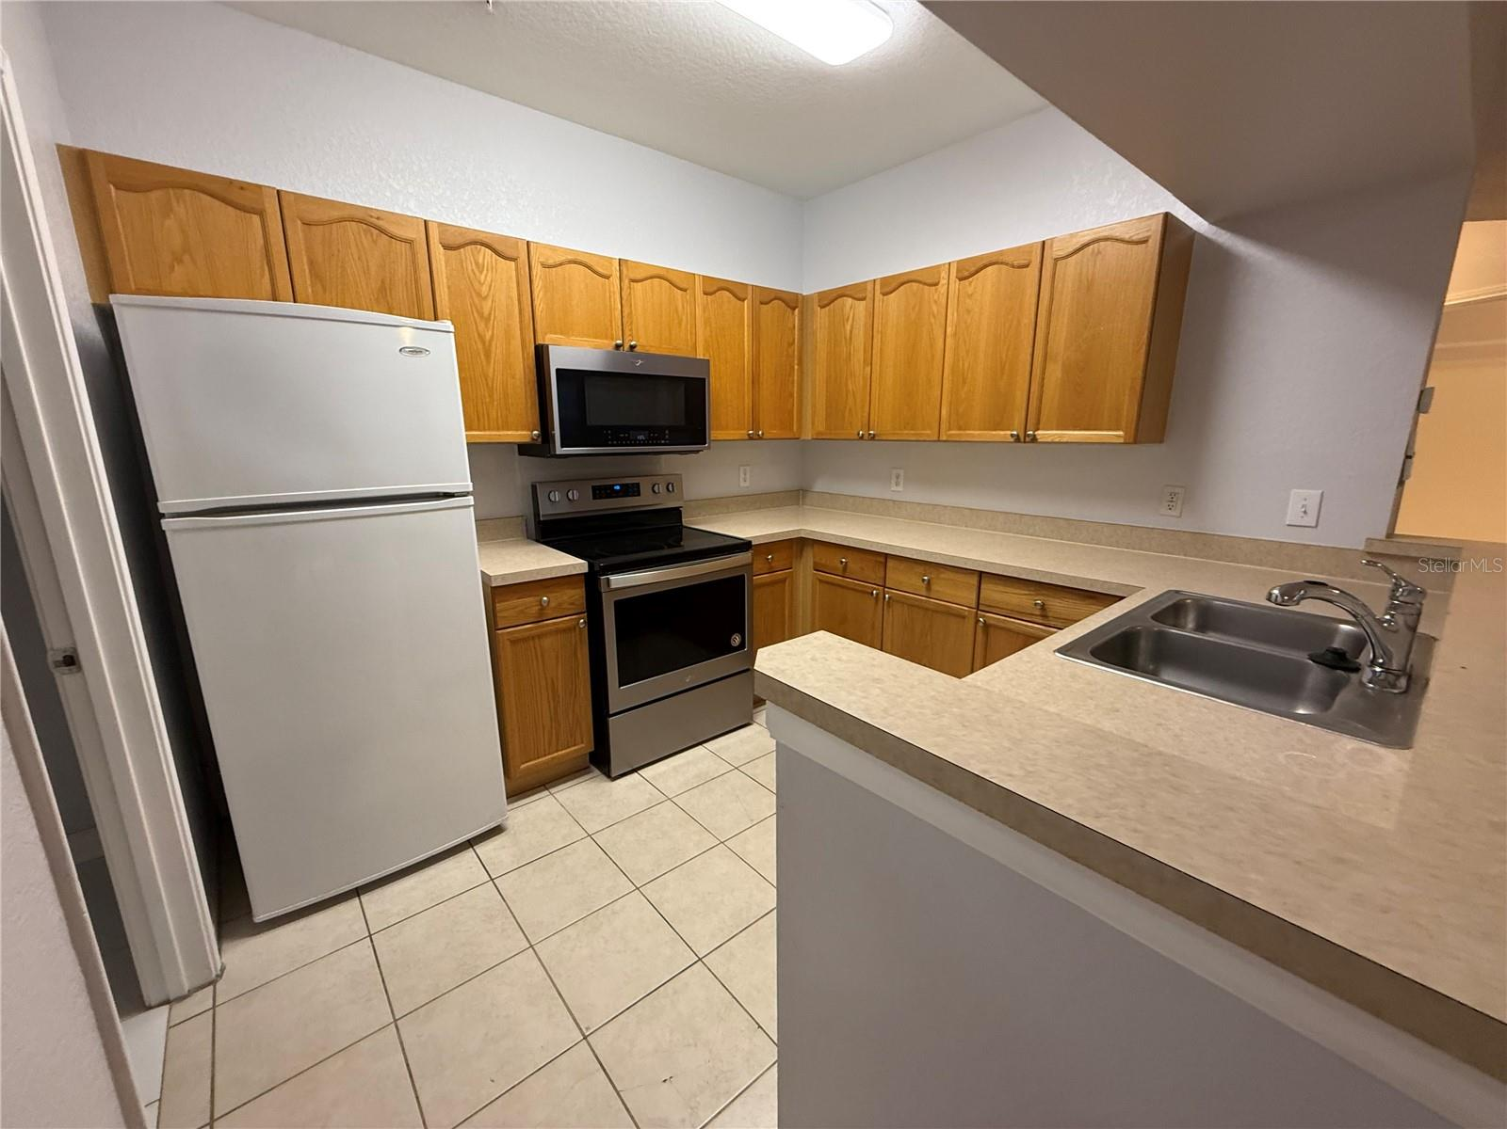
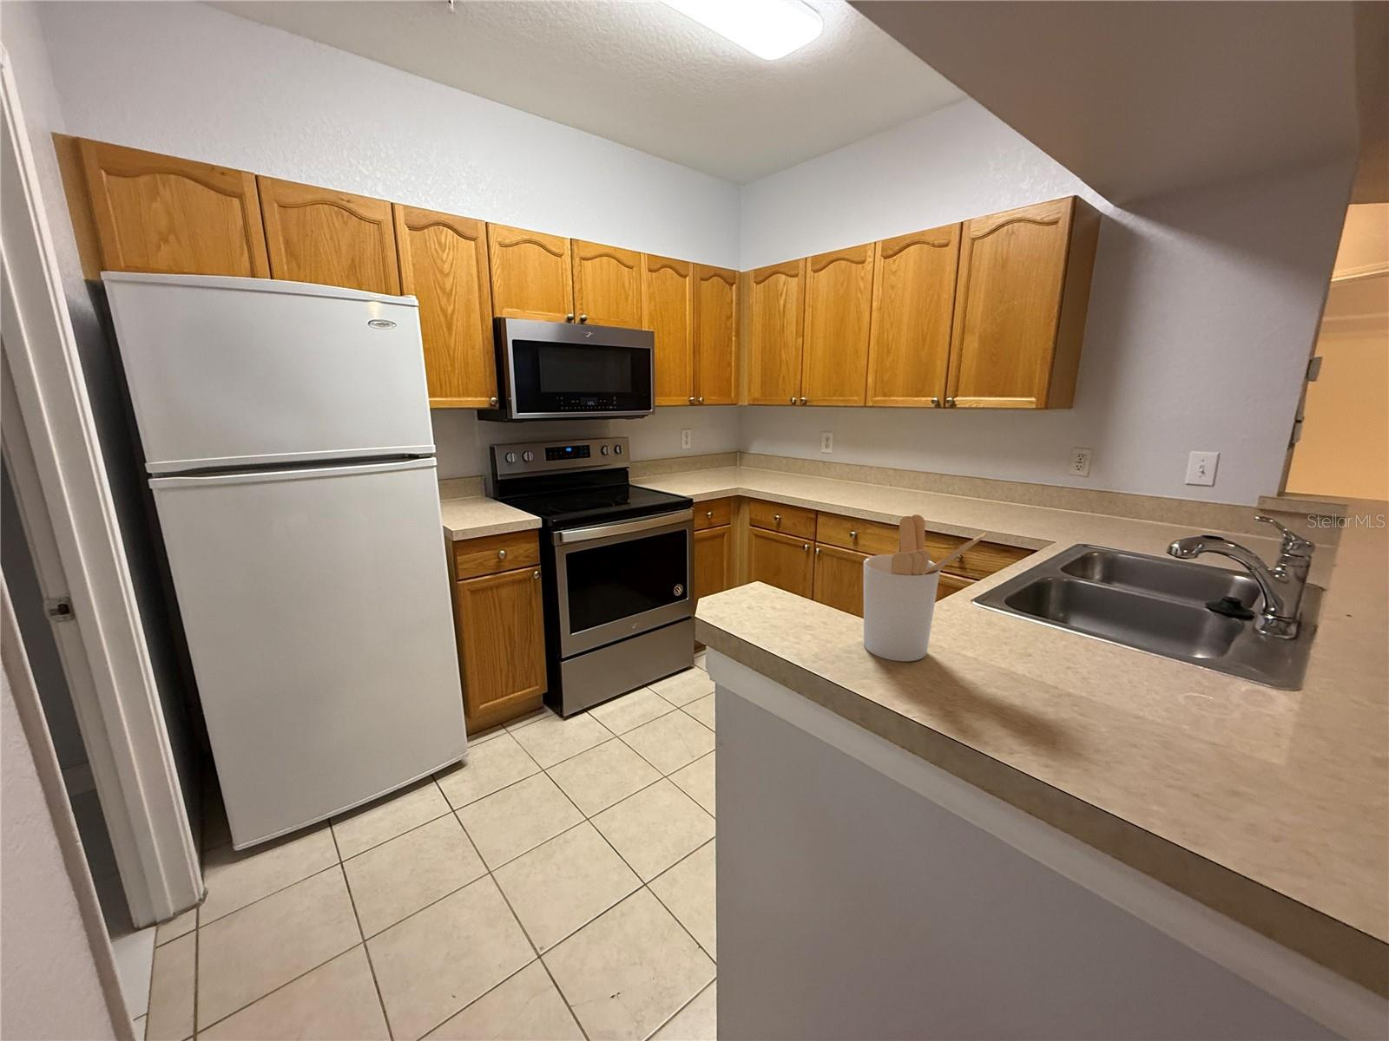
+ utensil holder [863,514,988,663]
